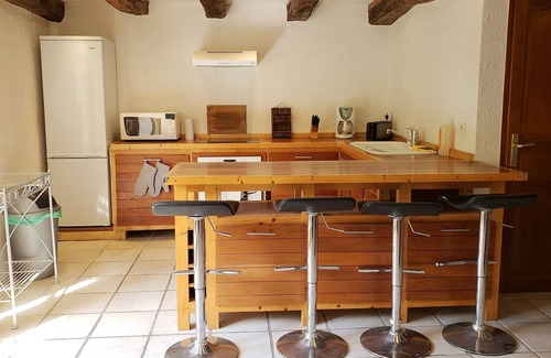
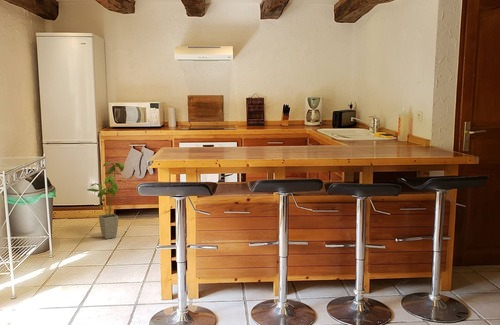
+ house plant [86,162,125,240]
